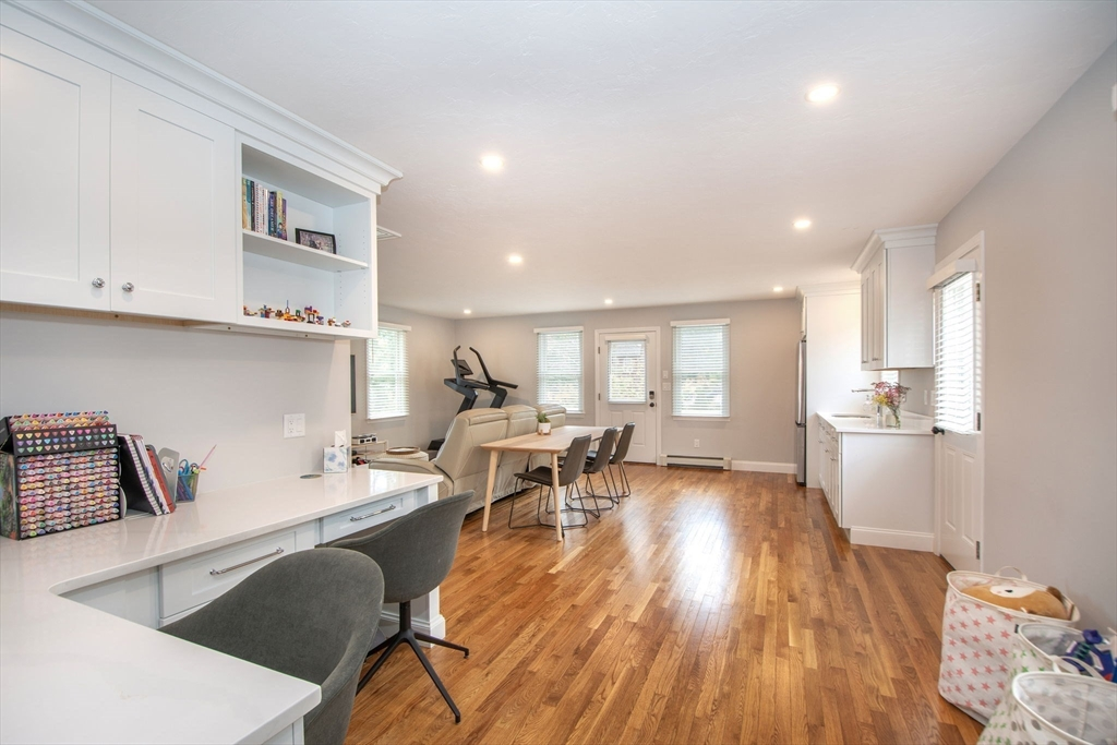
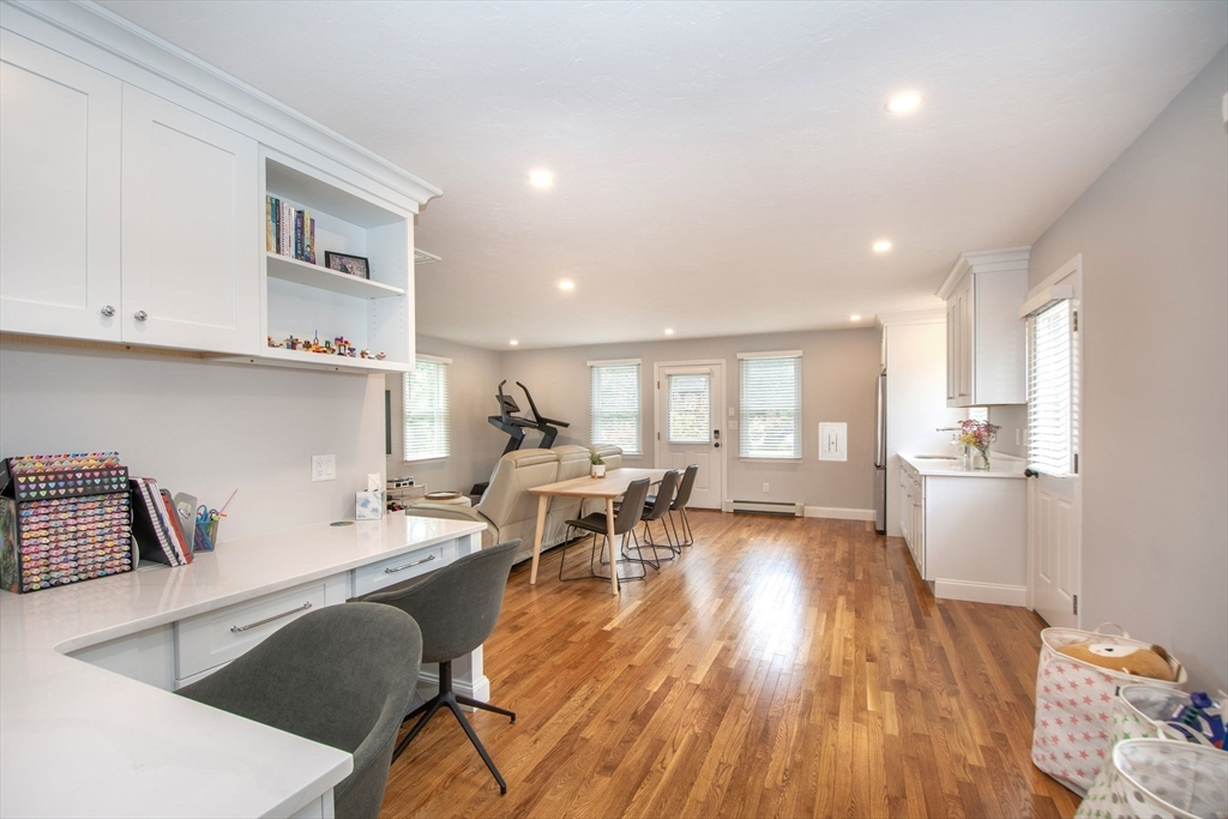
+ wall art [818,421,848,463]
